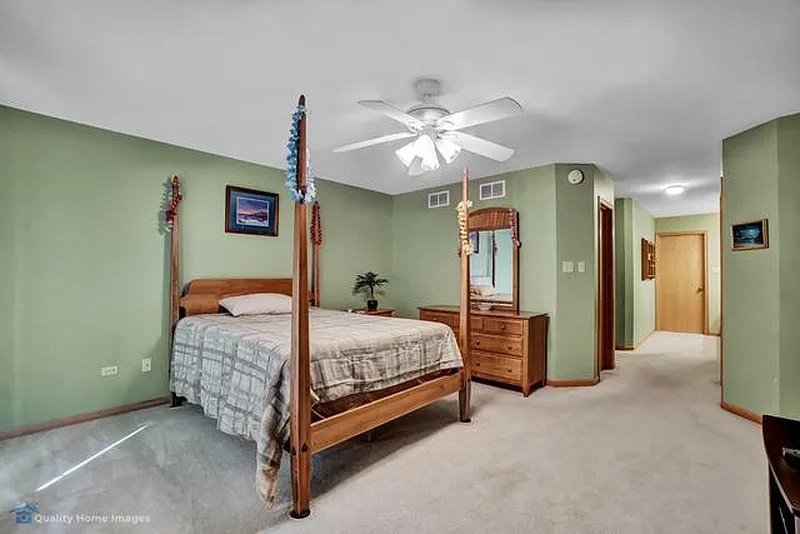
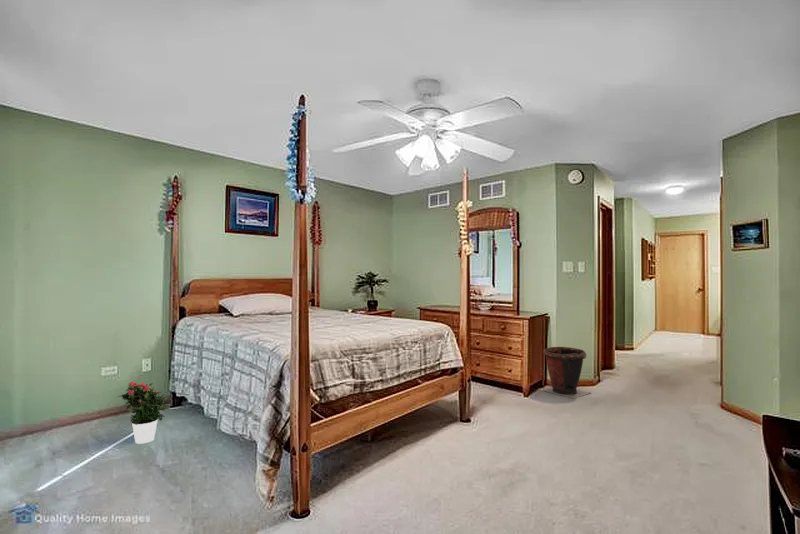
+ potted flower [117,381,171,445]
+ waste bin [542,346,592,400]
